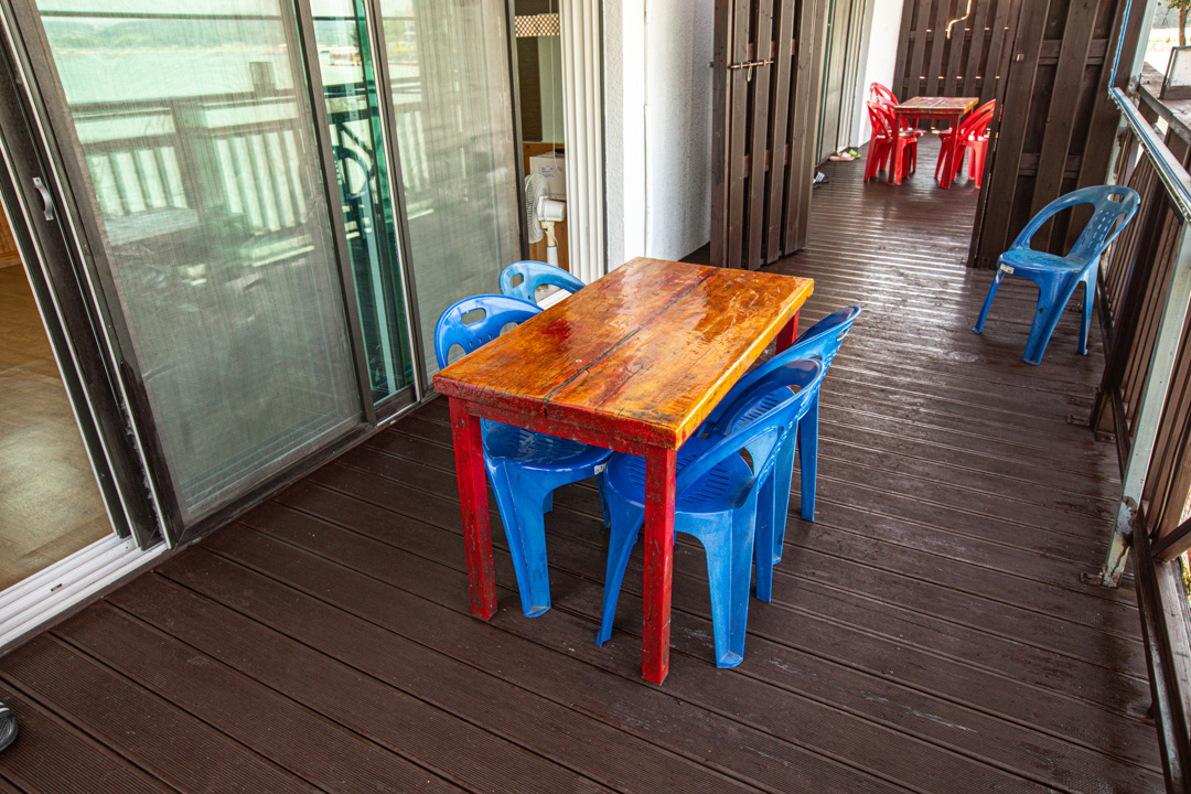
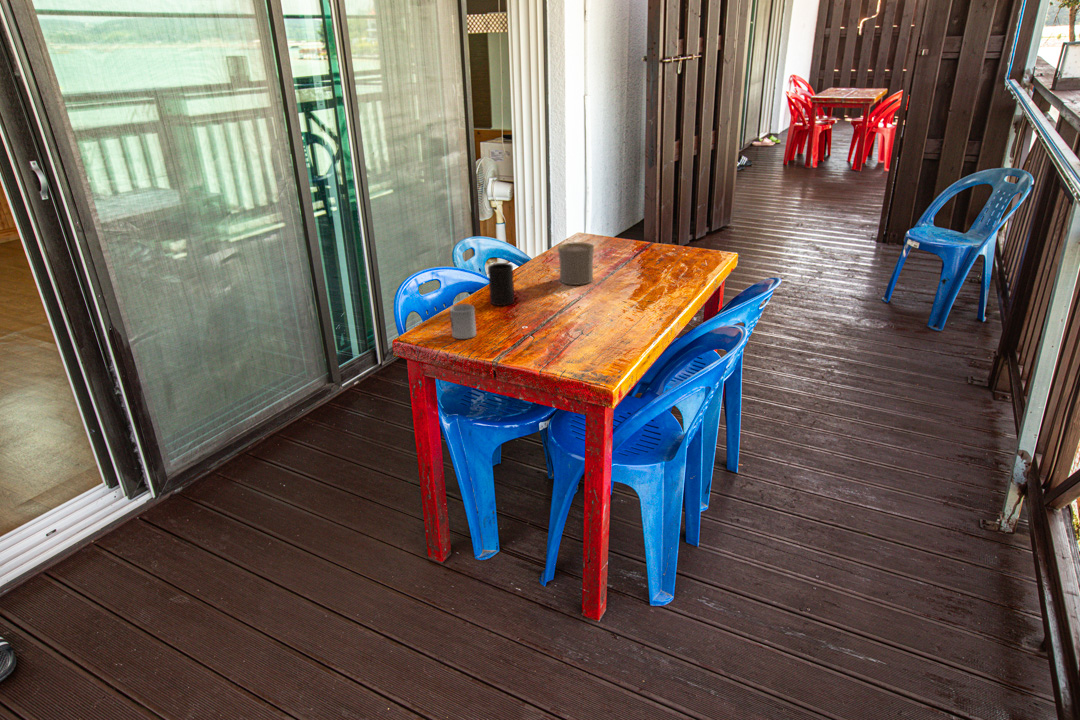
+ cup [449,303,477,340]
+ cup [557,241,595,286]
+ cup [487,262,515,307]
